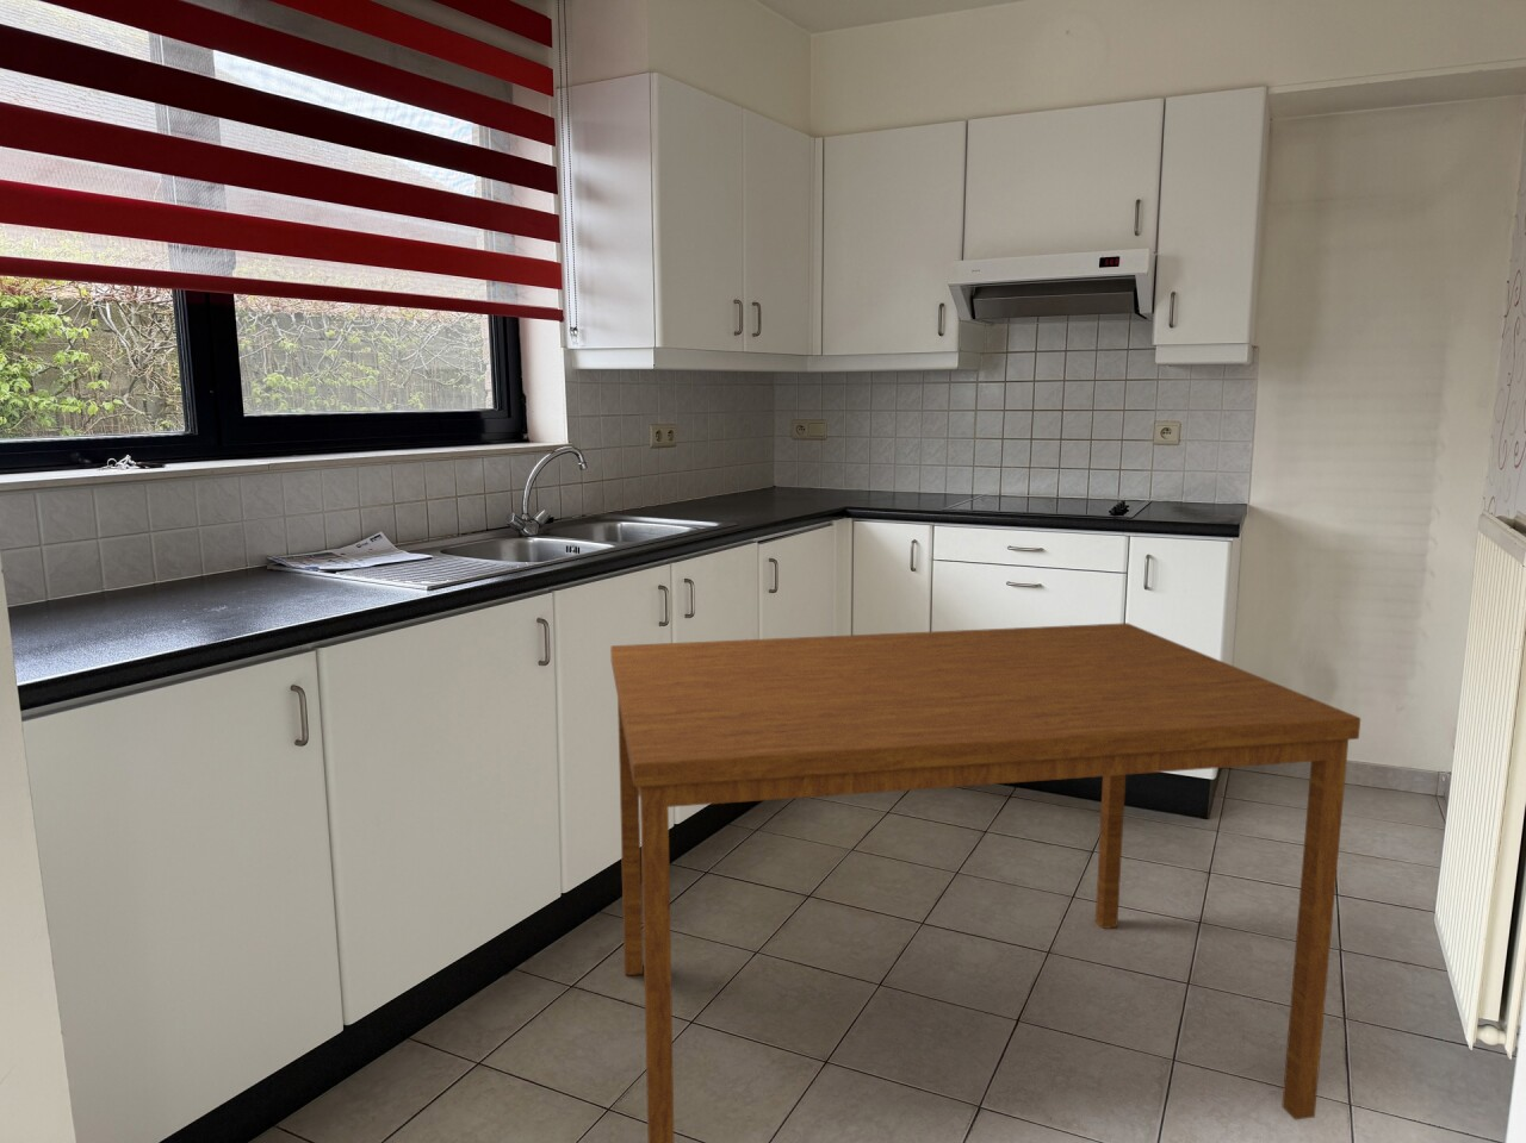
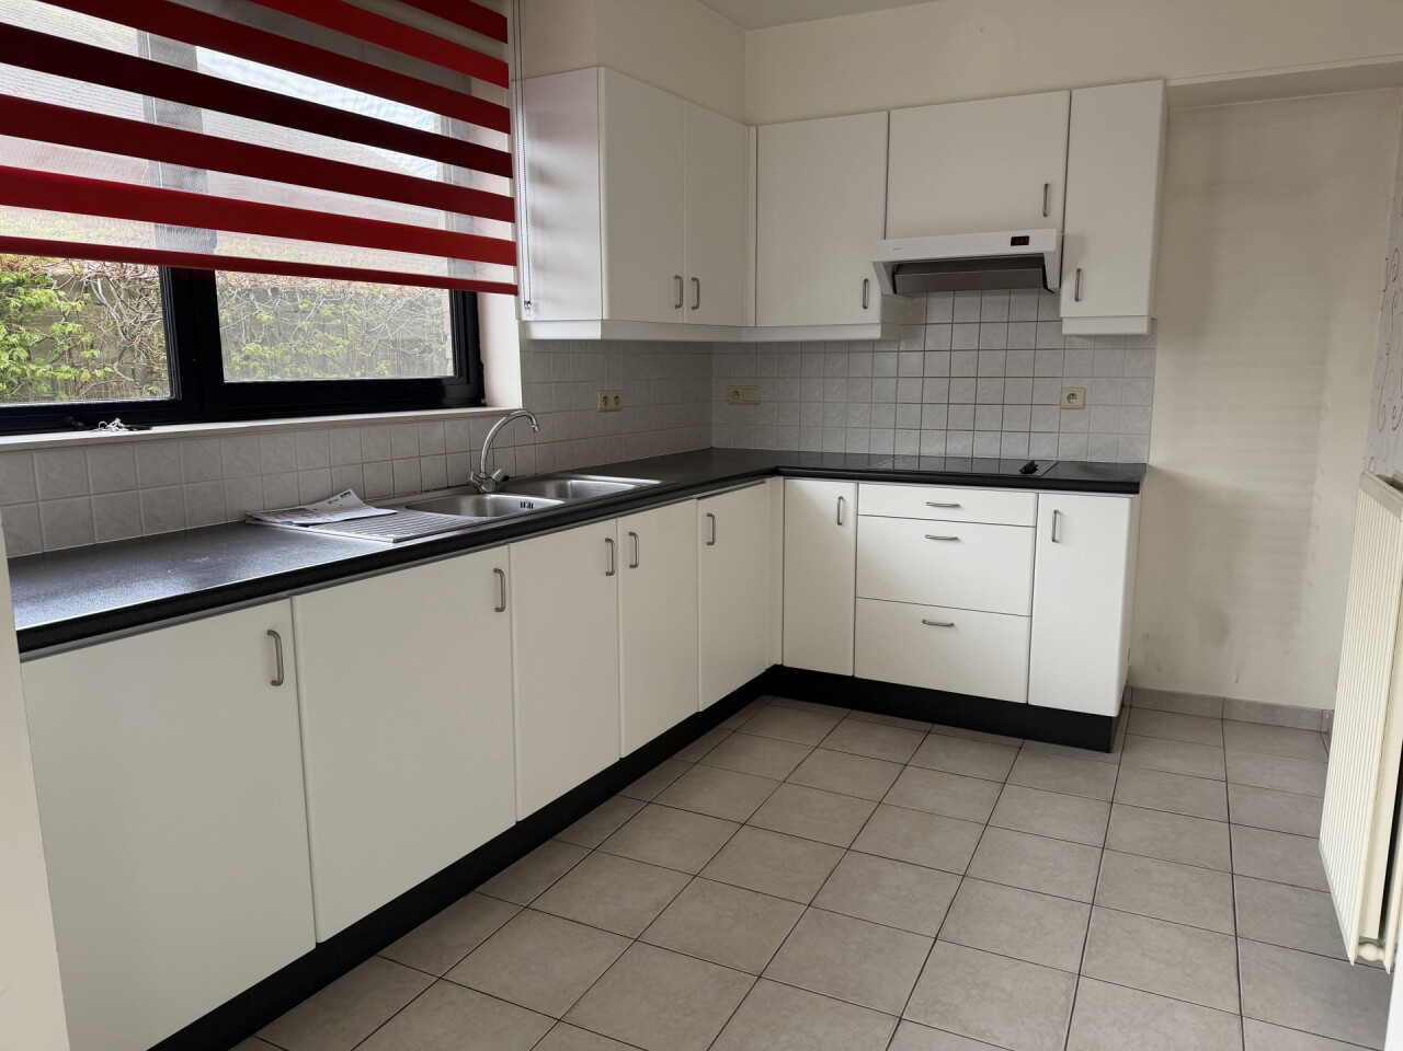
- dining table [609,622,1361,1143]
